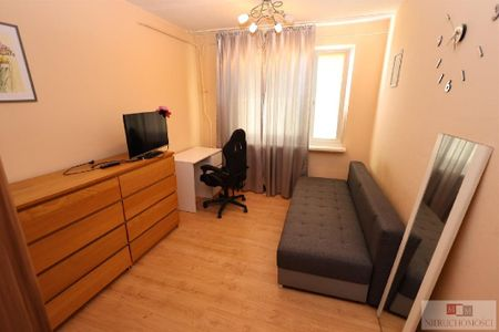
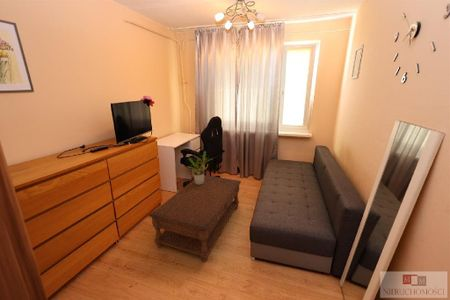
+ potted plant [186,150,213,185]
+ coffee table [147,174,242,263]
